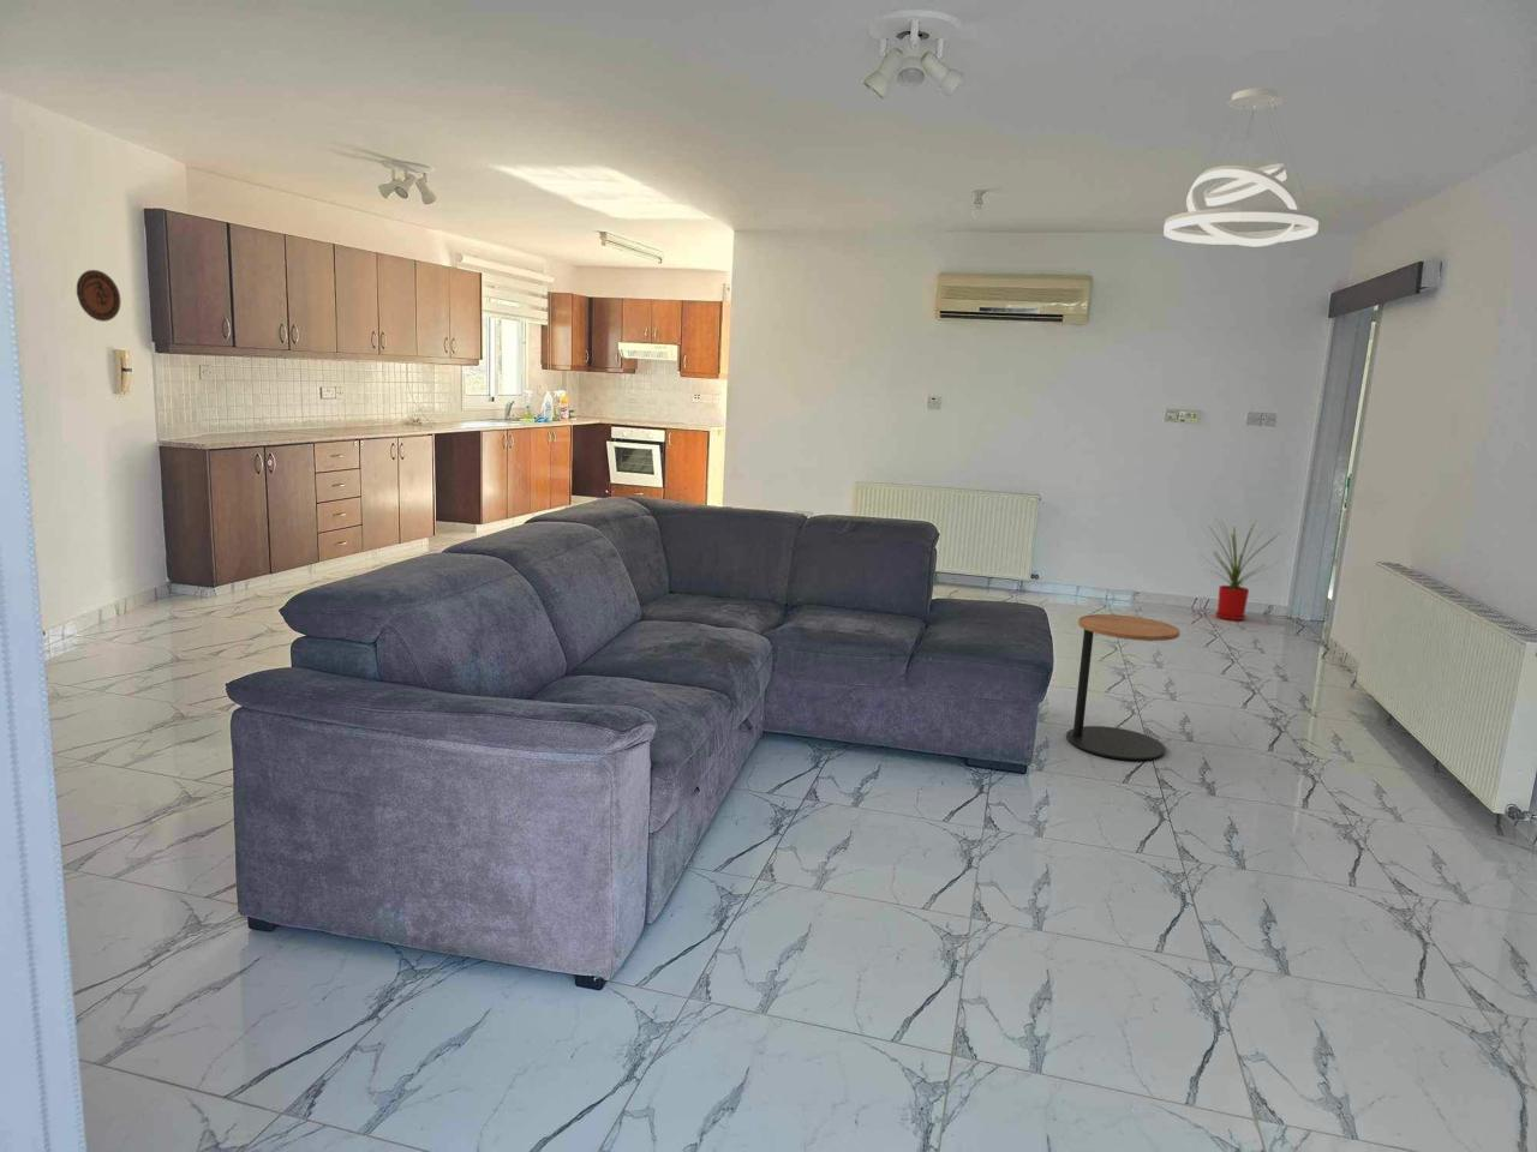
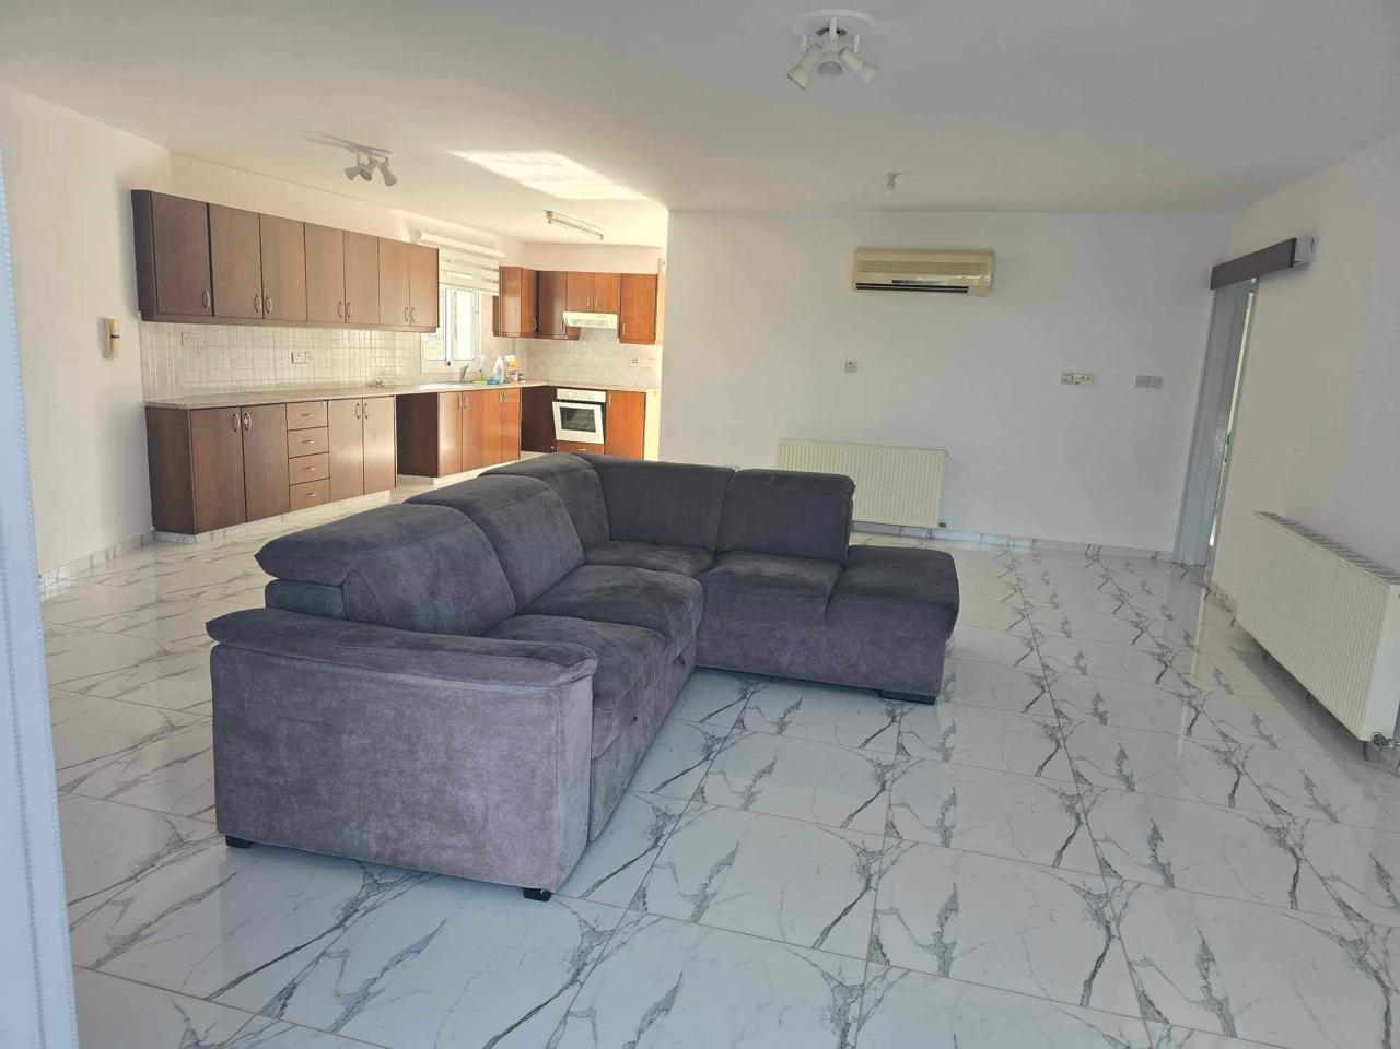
- side table [1065,614,1181,761]
- decorative plate [76,269,121,323]
- house plant [1198,518,1280,622]
- pendant light [1162,86,1320,247]
